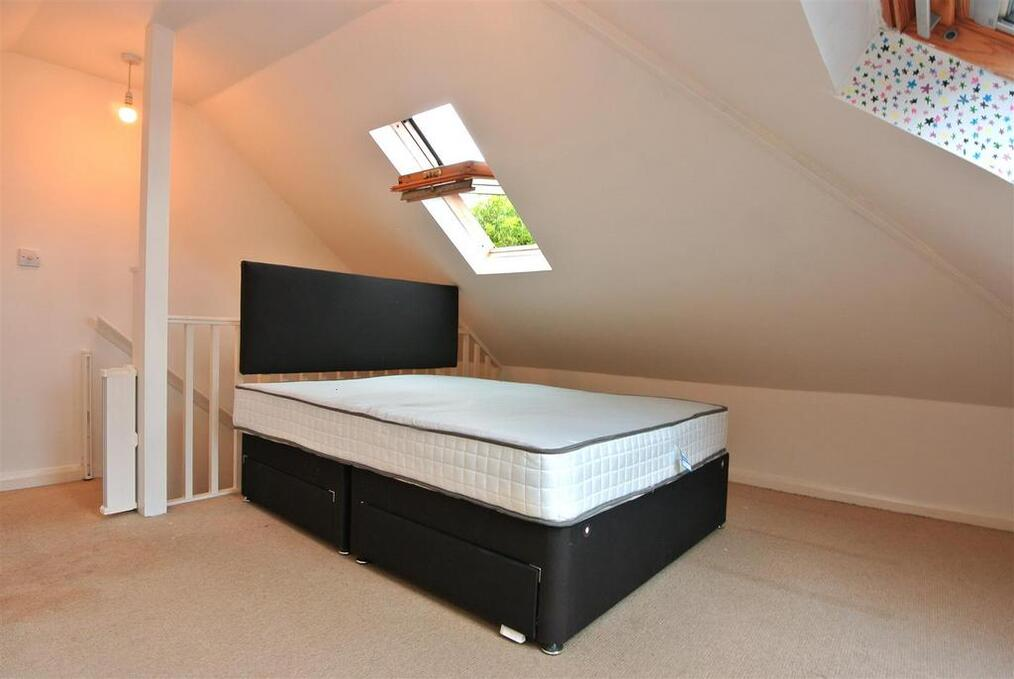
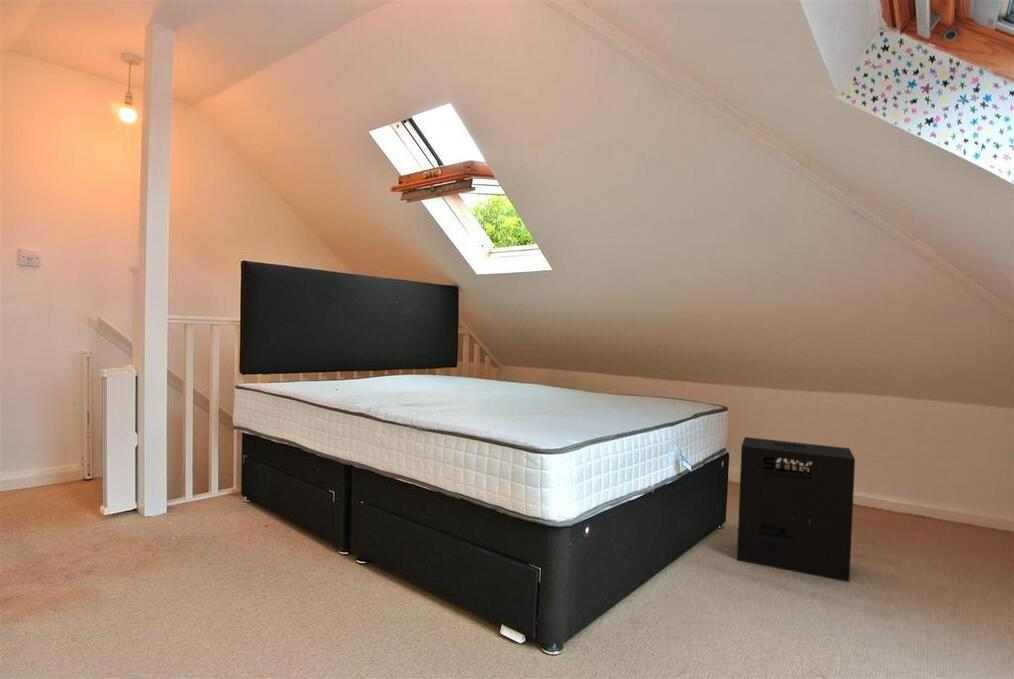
+ cardboard box [736,436,856,583]
